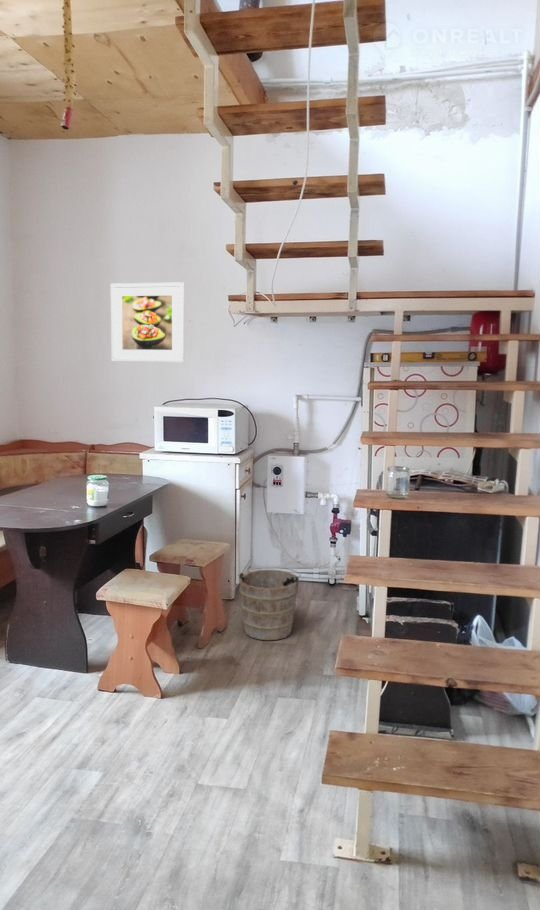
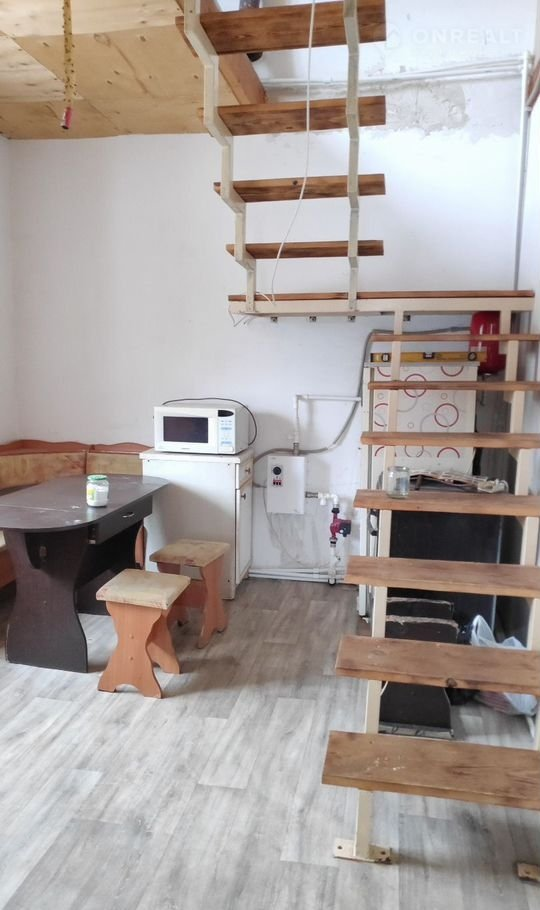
- bucket [237,566,304,641]
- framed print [110,281,186,363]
